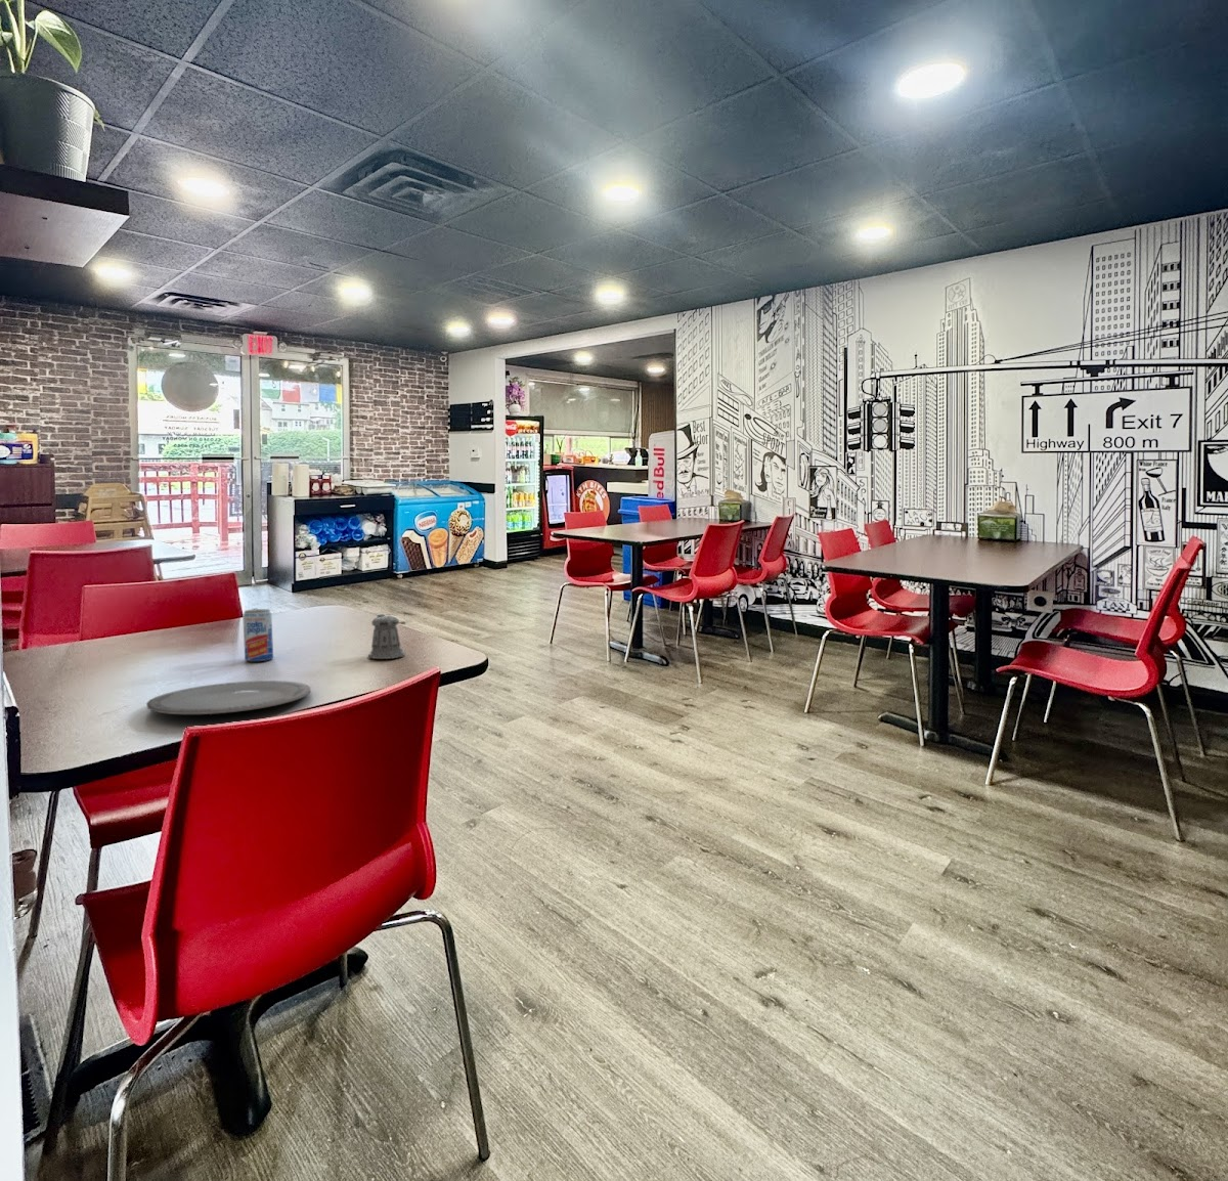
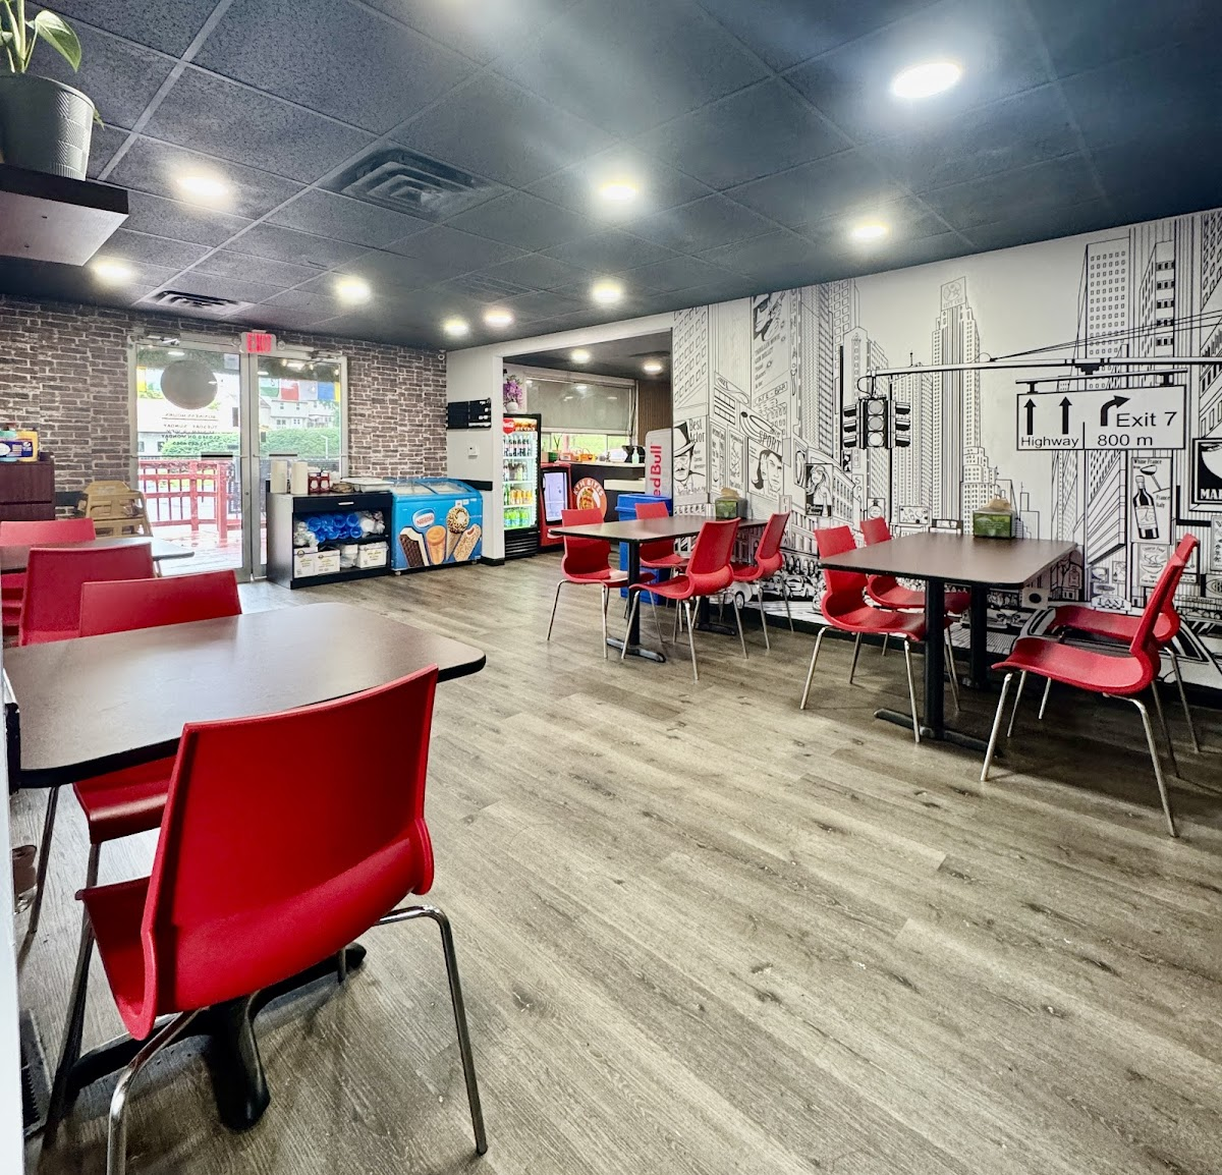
- pepper shaker [367,613,407,660]
- beverage can [241,607,274,662]
- plate [146,680,311,715]
